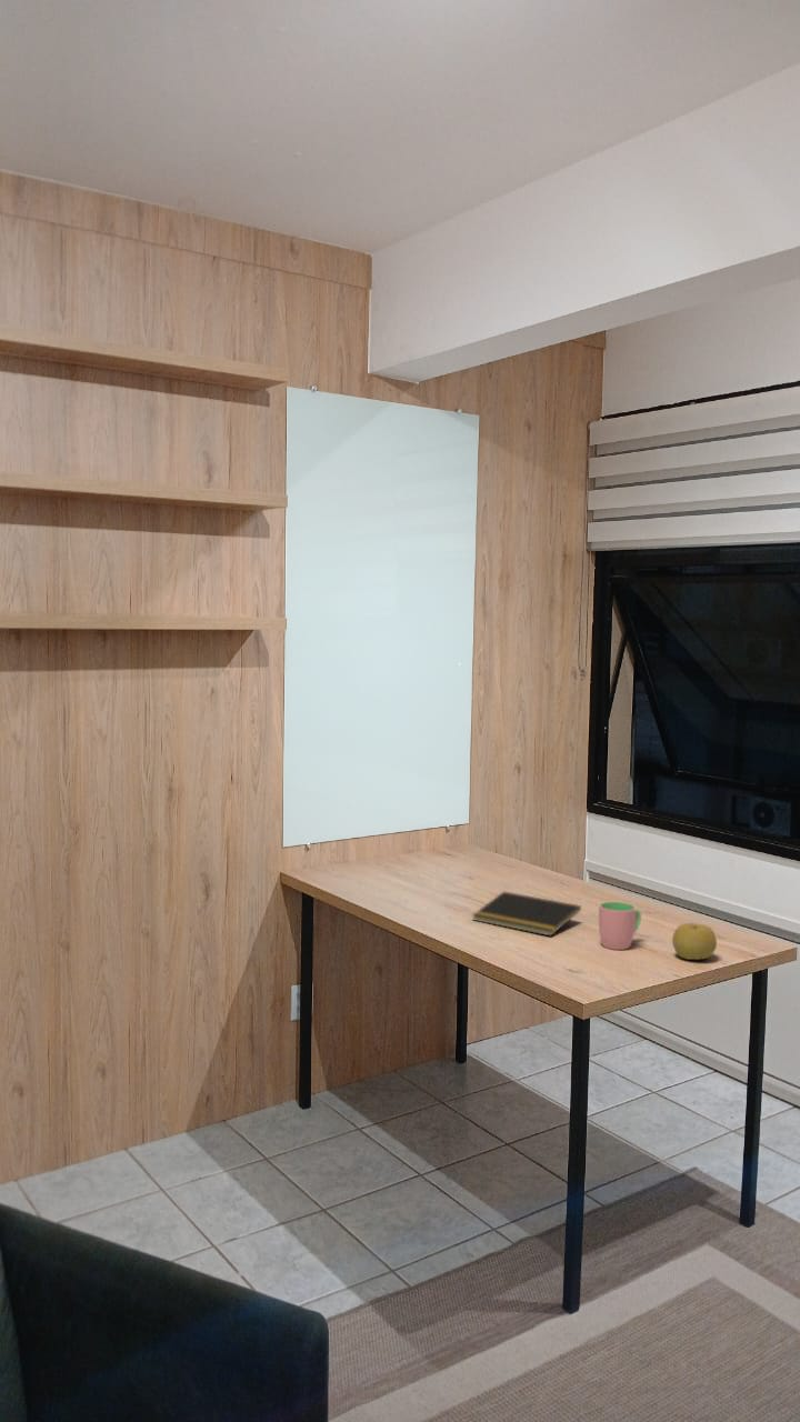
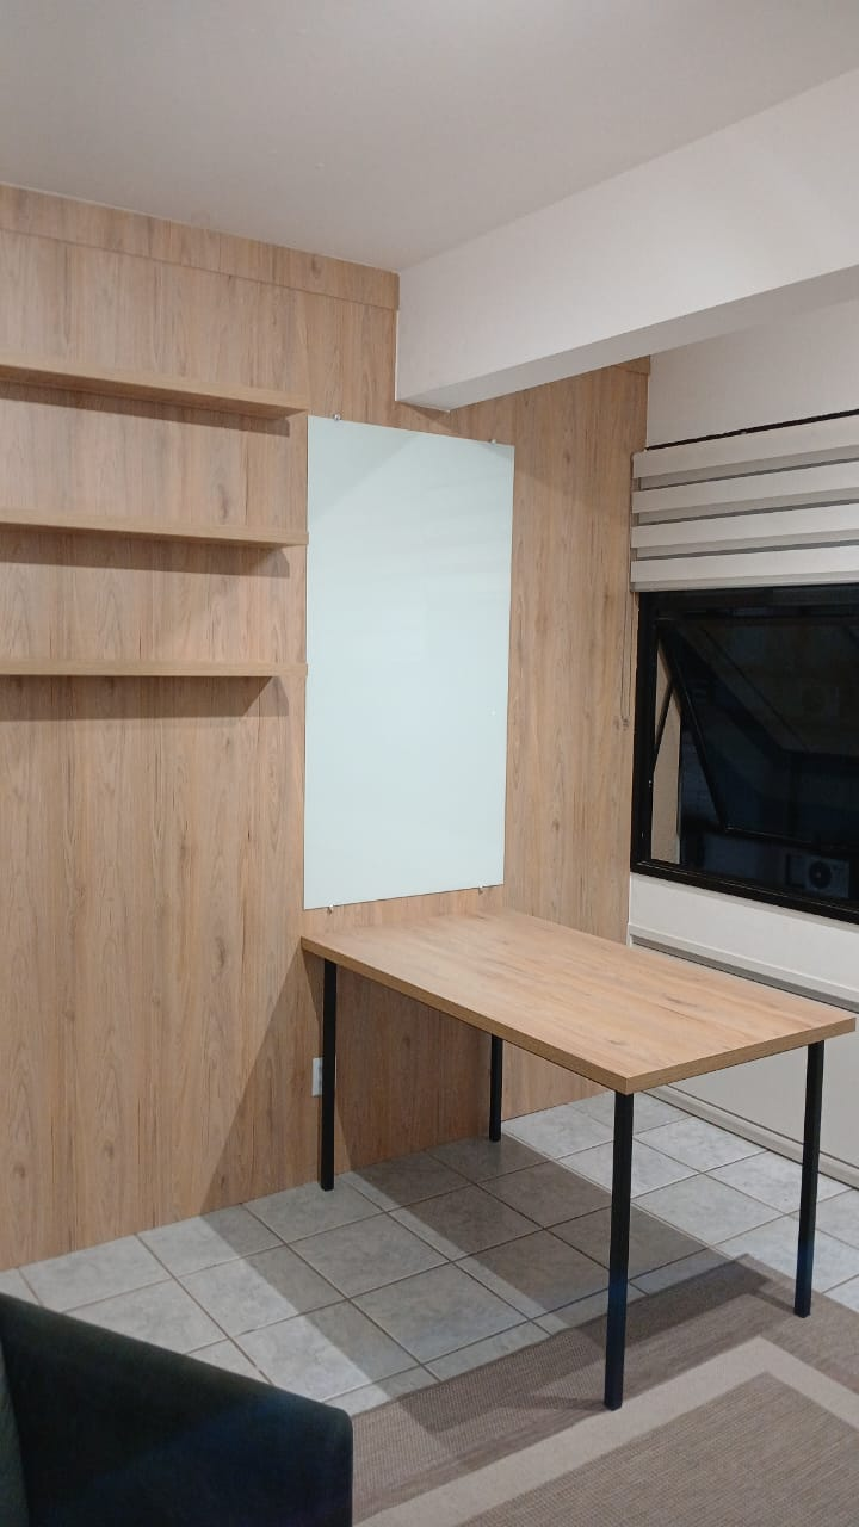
- notepad [471,890,582,938]
- cup [598,901,642,951]
- fruit [671,922,718,961]
